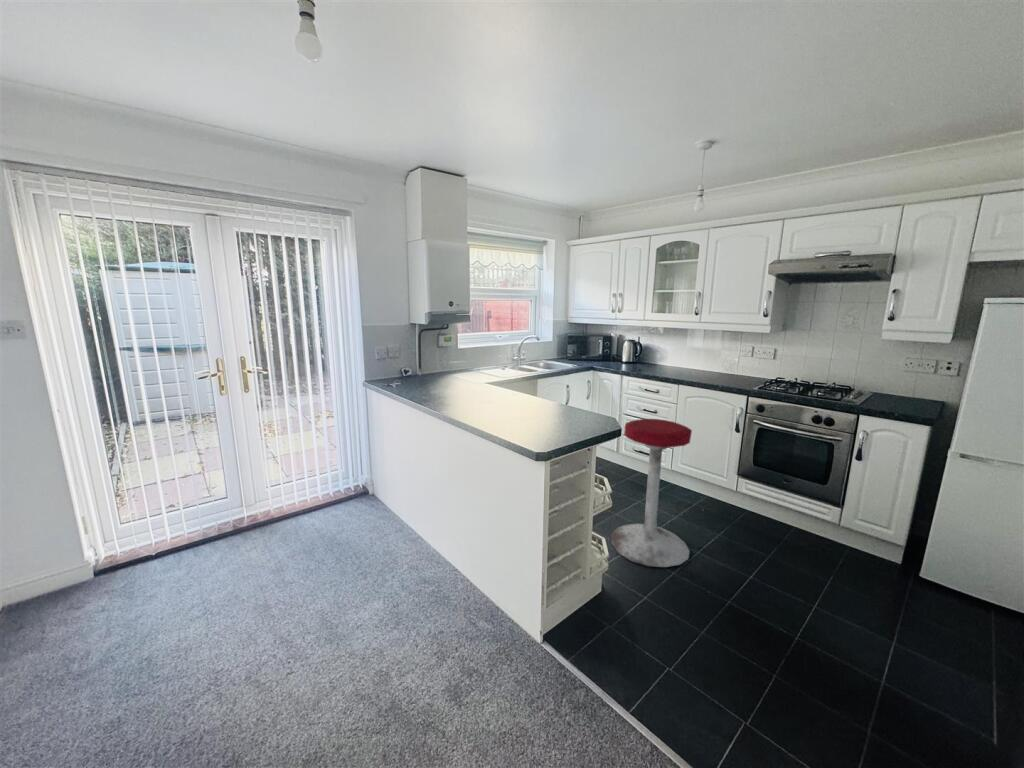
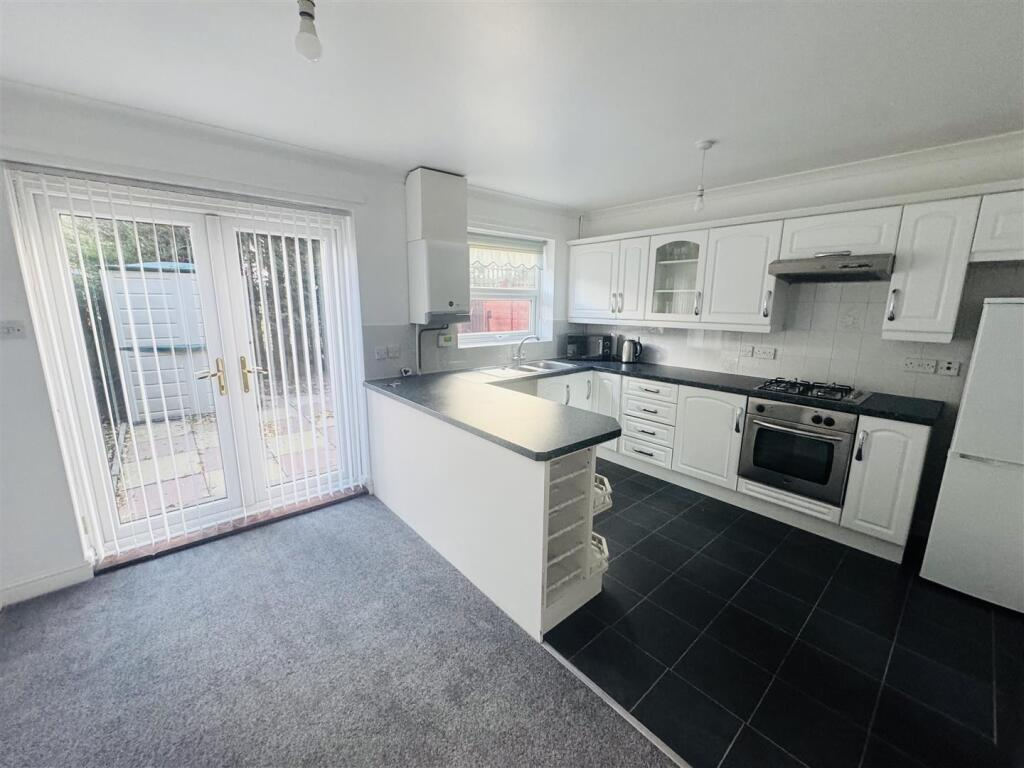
- stool [609,418,693,568]
